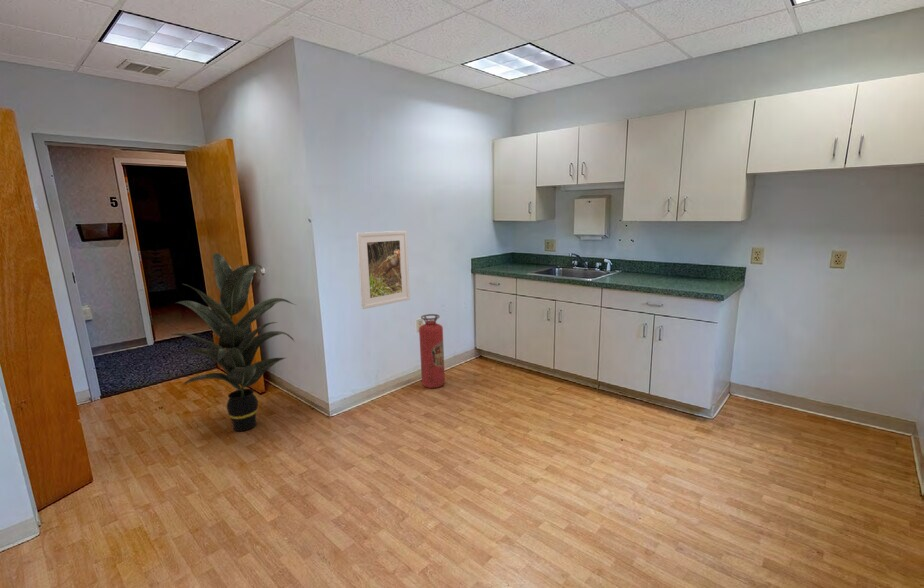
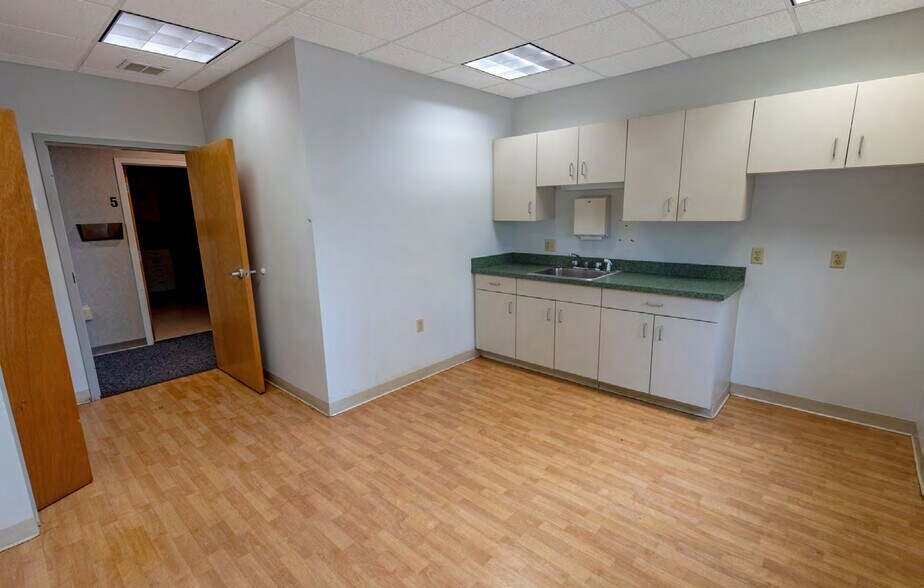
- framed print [356,230,411,310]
- fire extinguisher [418,313,446,389]
- indoor plant [170,252,296,432]
